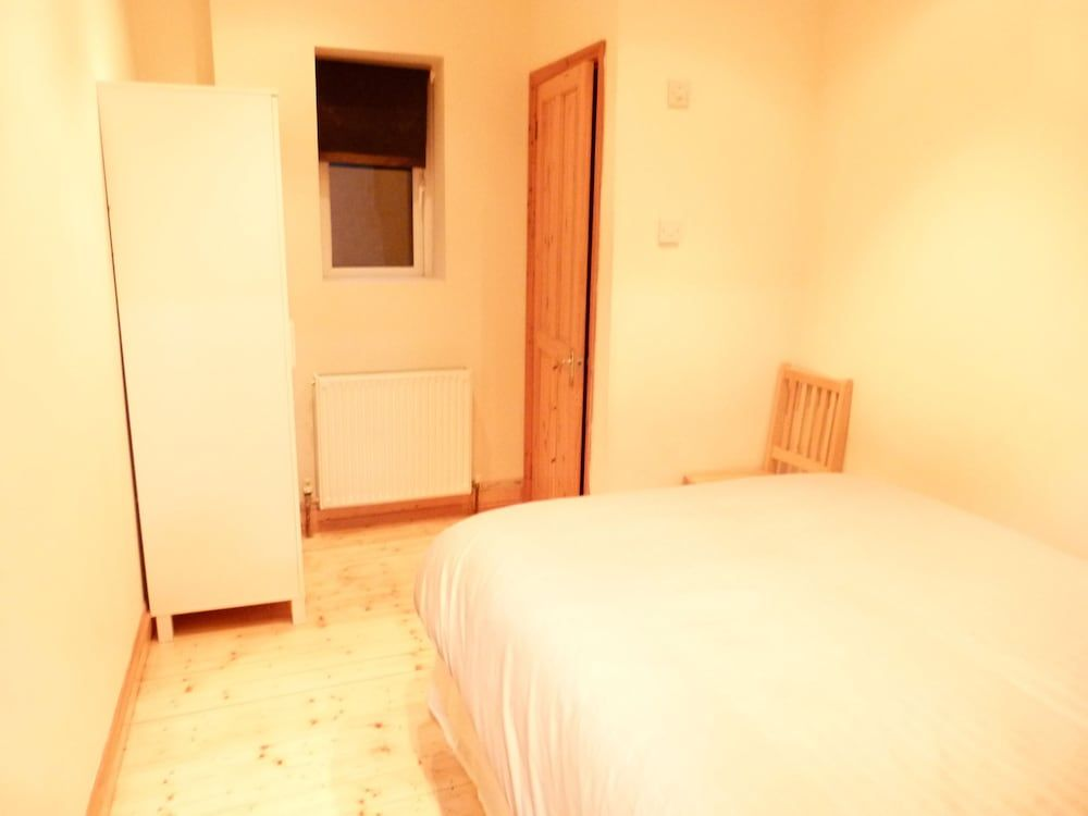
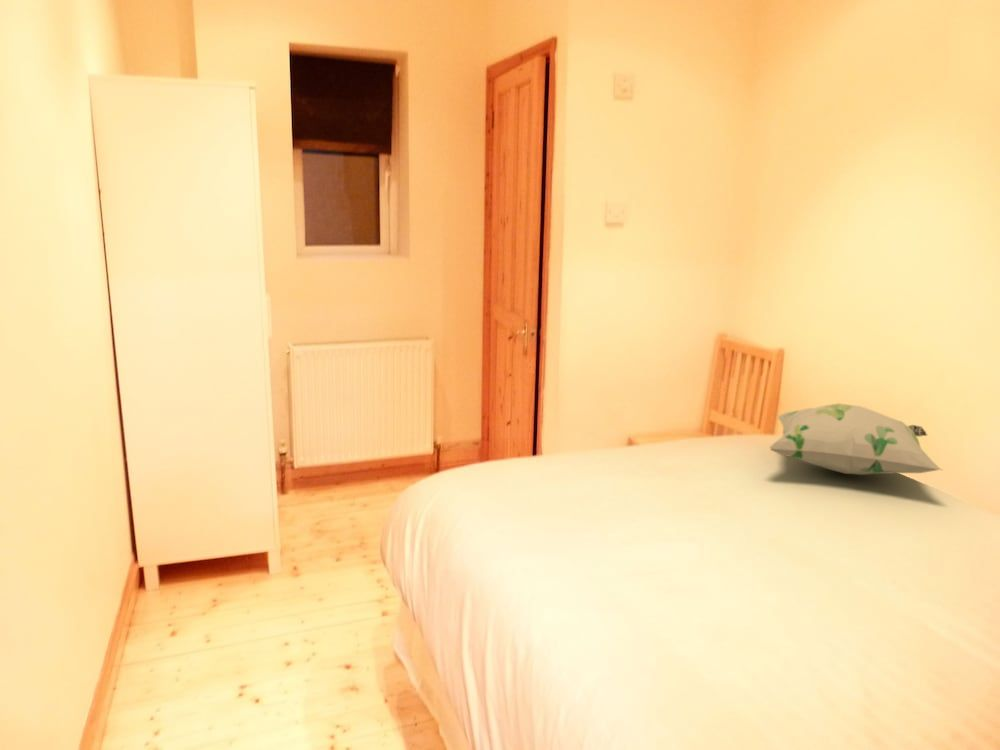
+ decorative pillow [769,402,943,476]
